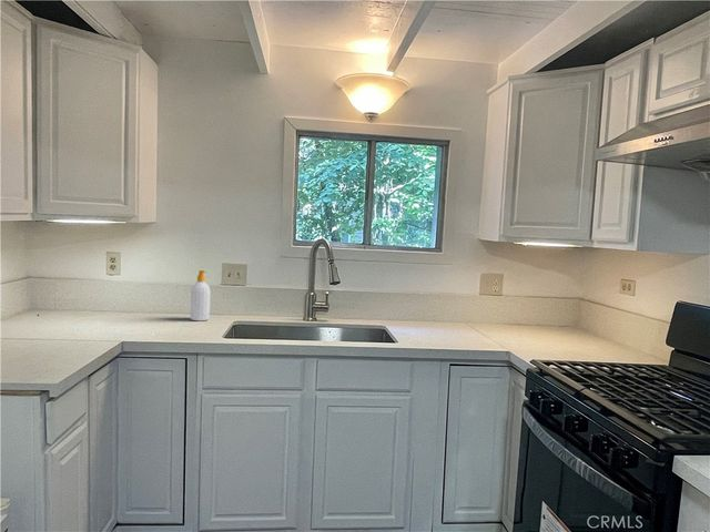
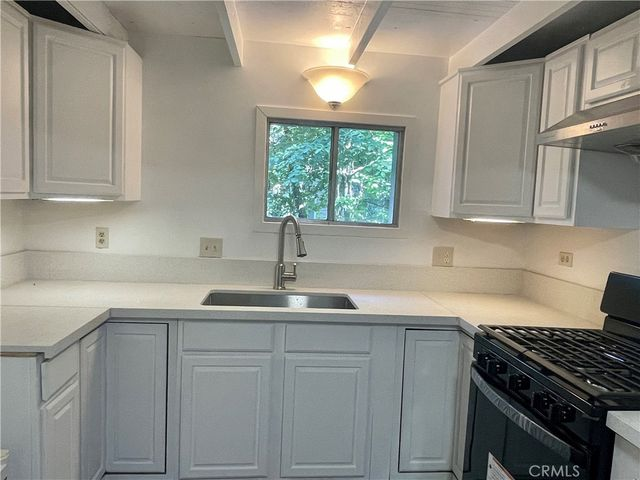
- soap bottle [190,269,211,321]
